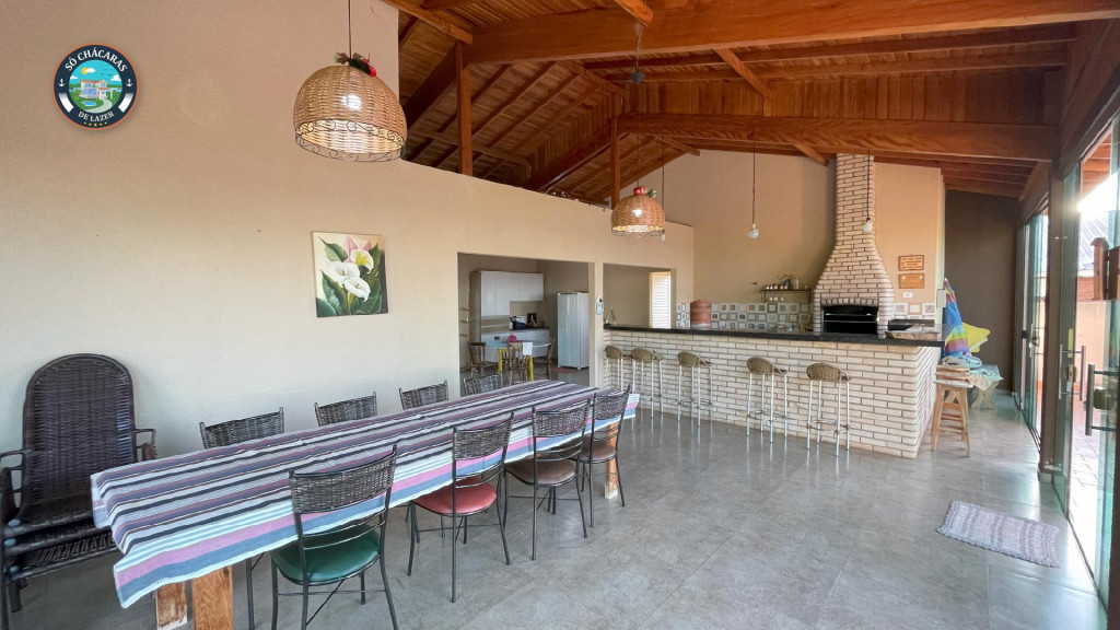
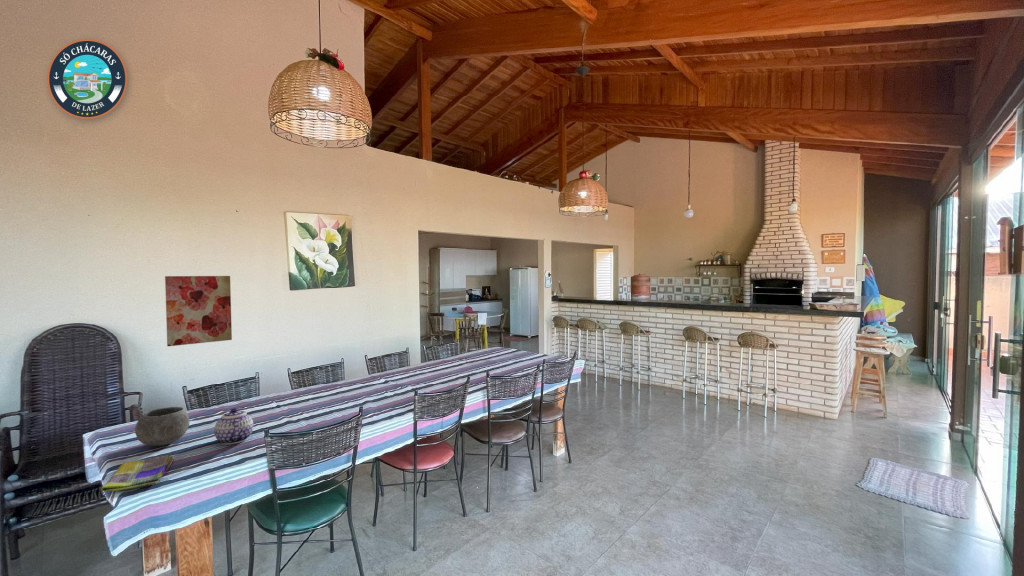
+ wall art [164,275,233,347]
+ dish towel [100,454,175,493]
+ bowl [134,406,190,447]
+ teapot [213,407,254,446]
